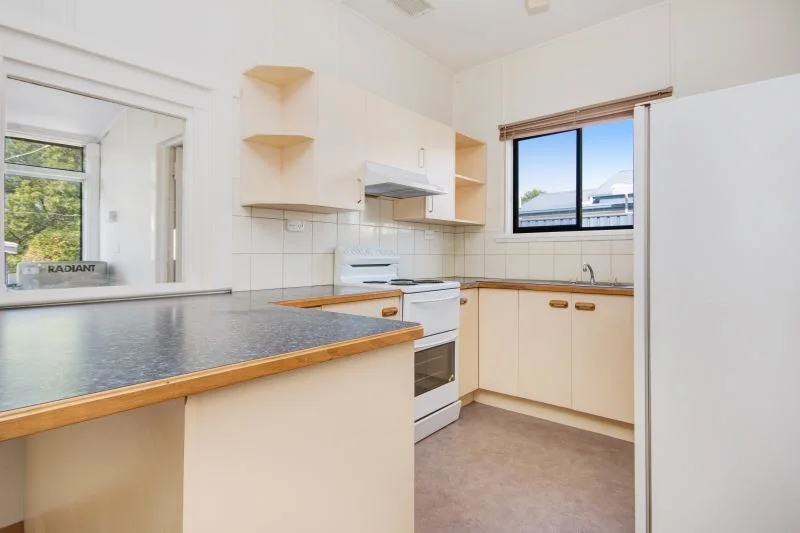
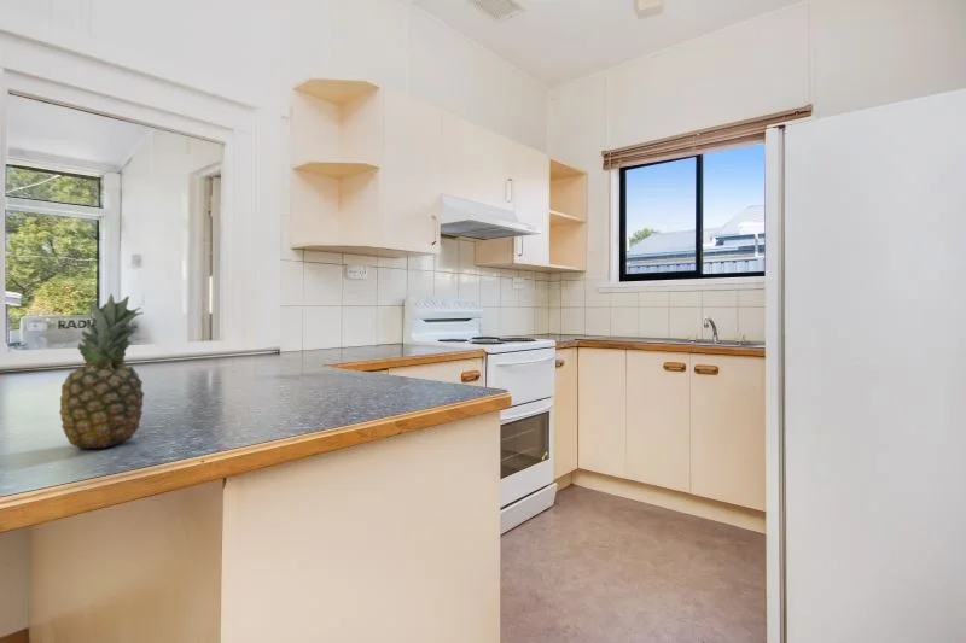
+ fruit [58,293,145,450]
